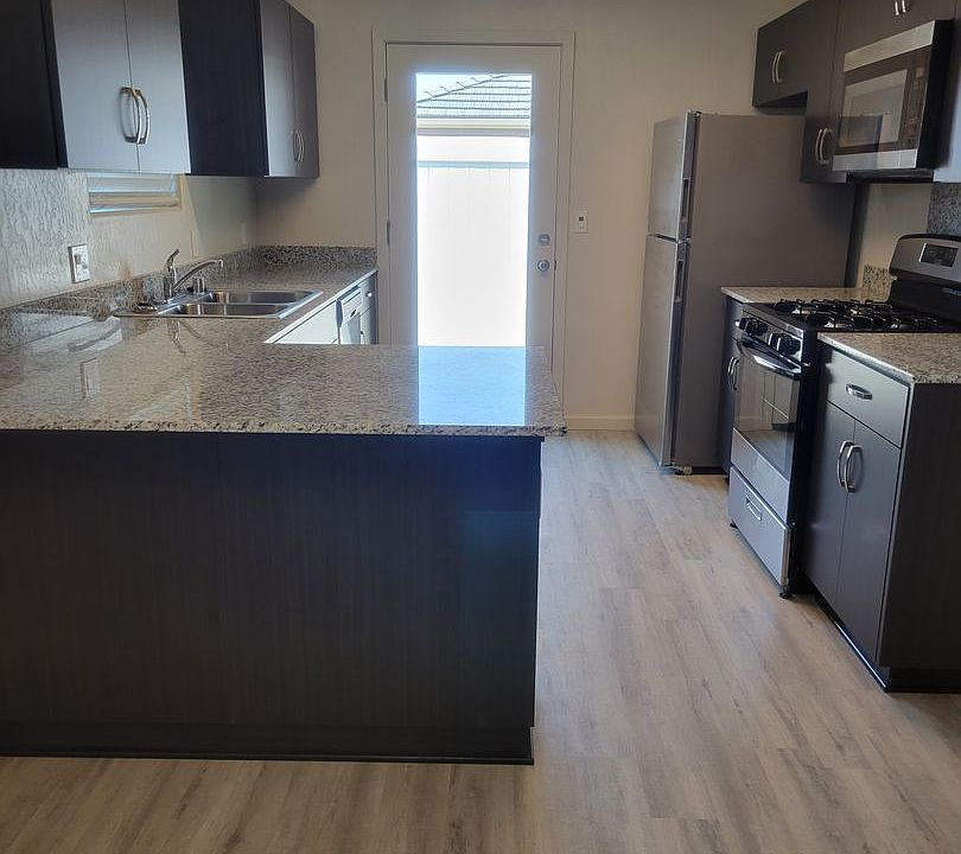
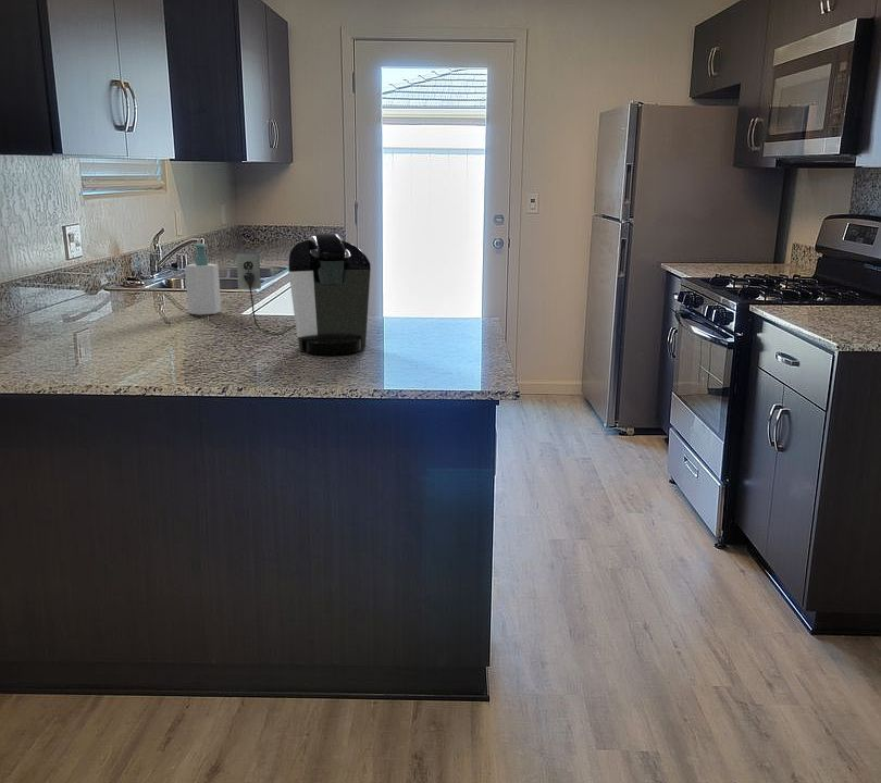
+ coffee maker [235,232,372,356]
+ soap bottle [184,243,222,316]
